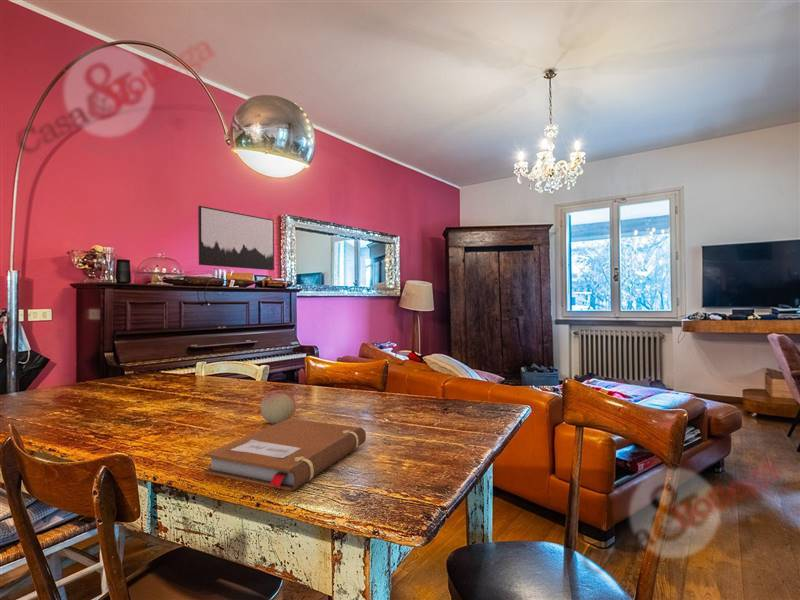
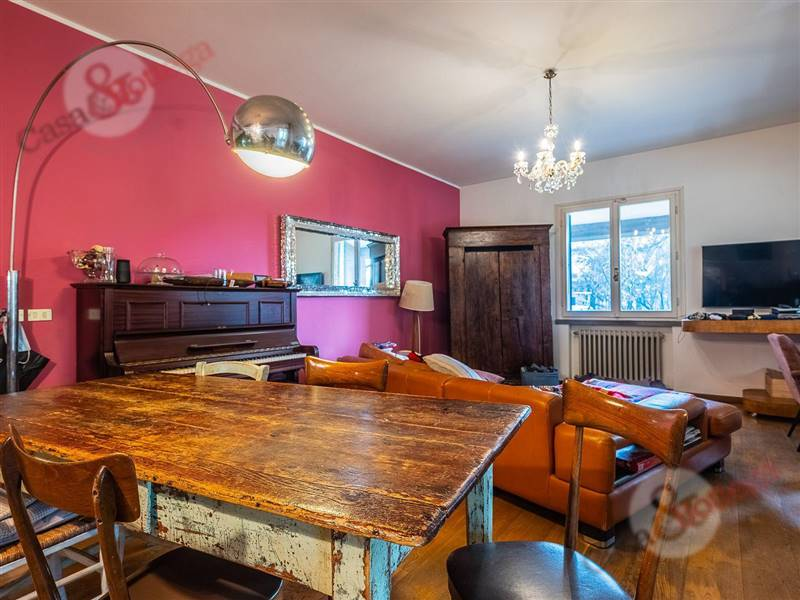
- fruit [260,389,297,425]
- wall art [197,205,275,271]
- notebook [203,418,367,492]
